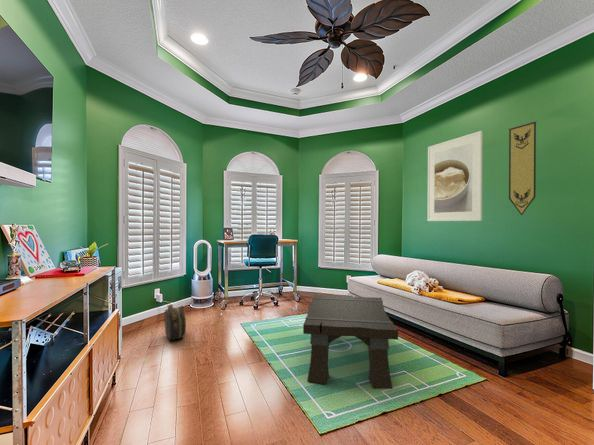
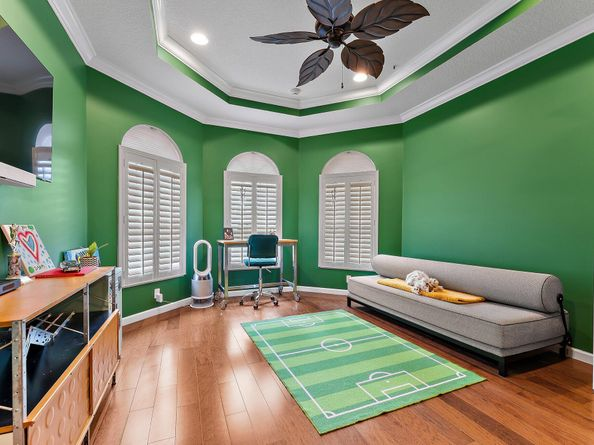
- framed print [426,130,484,222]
- pennant [507,120,539,216]
- coffee table [302,294,399,390]
- hat box [163,303,187,342]
